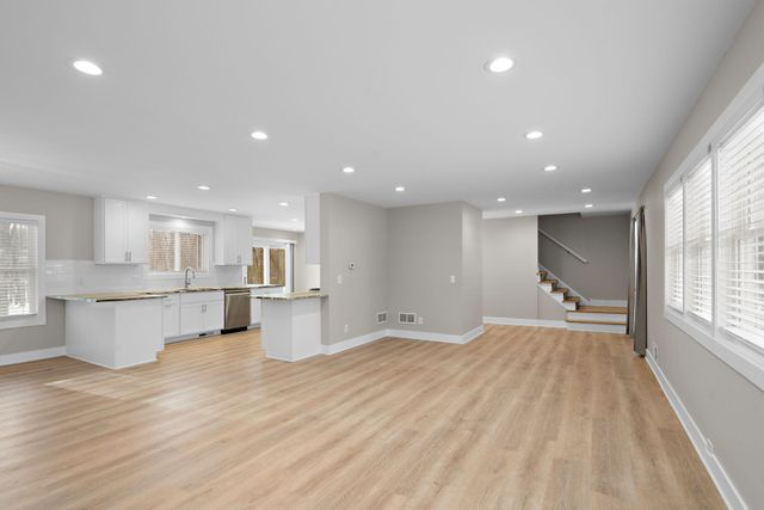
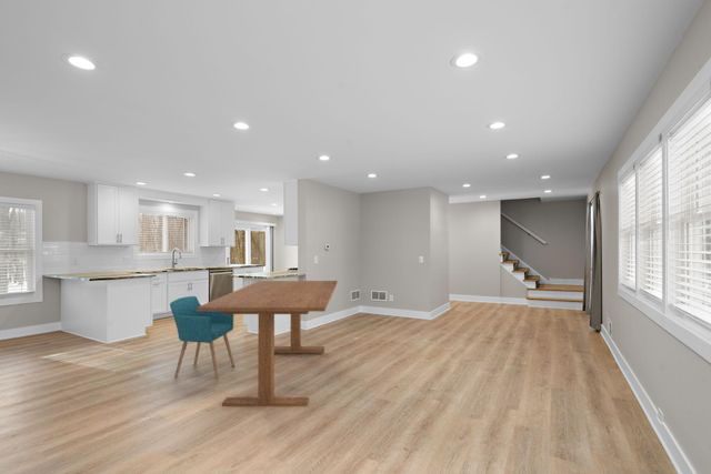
+ chair [169,295,236,380]
+ dining table [197,280,339,407]
